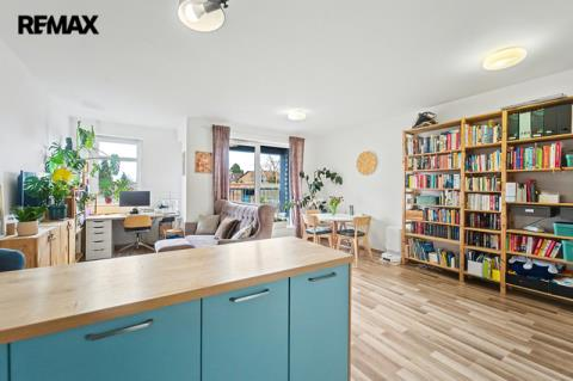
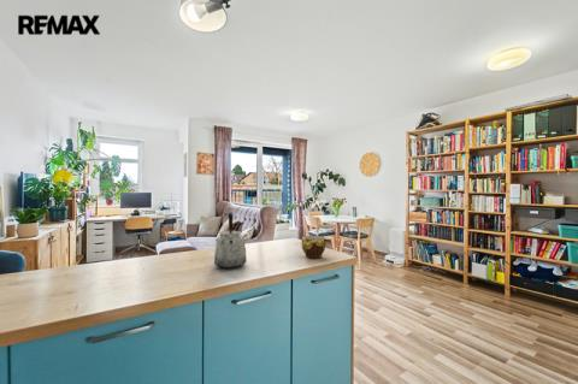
+ kettle [213,211,248,270]
+ cup [301,235,326,259]
